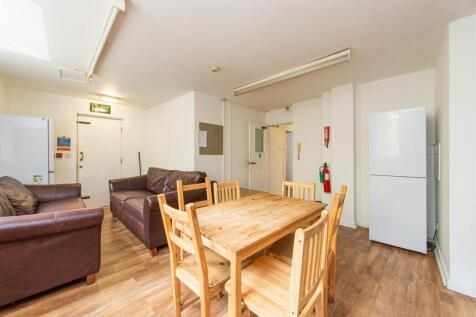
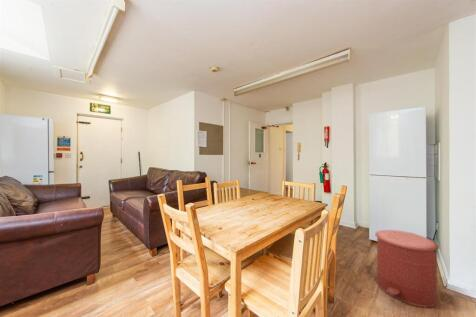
+ trash can [374,229,440,308]
